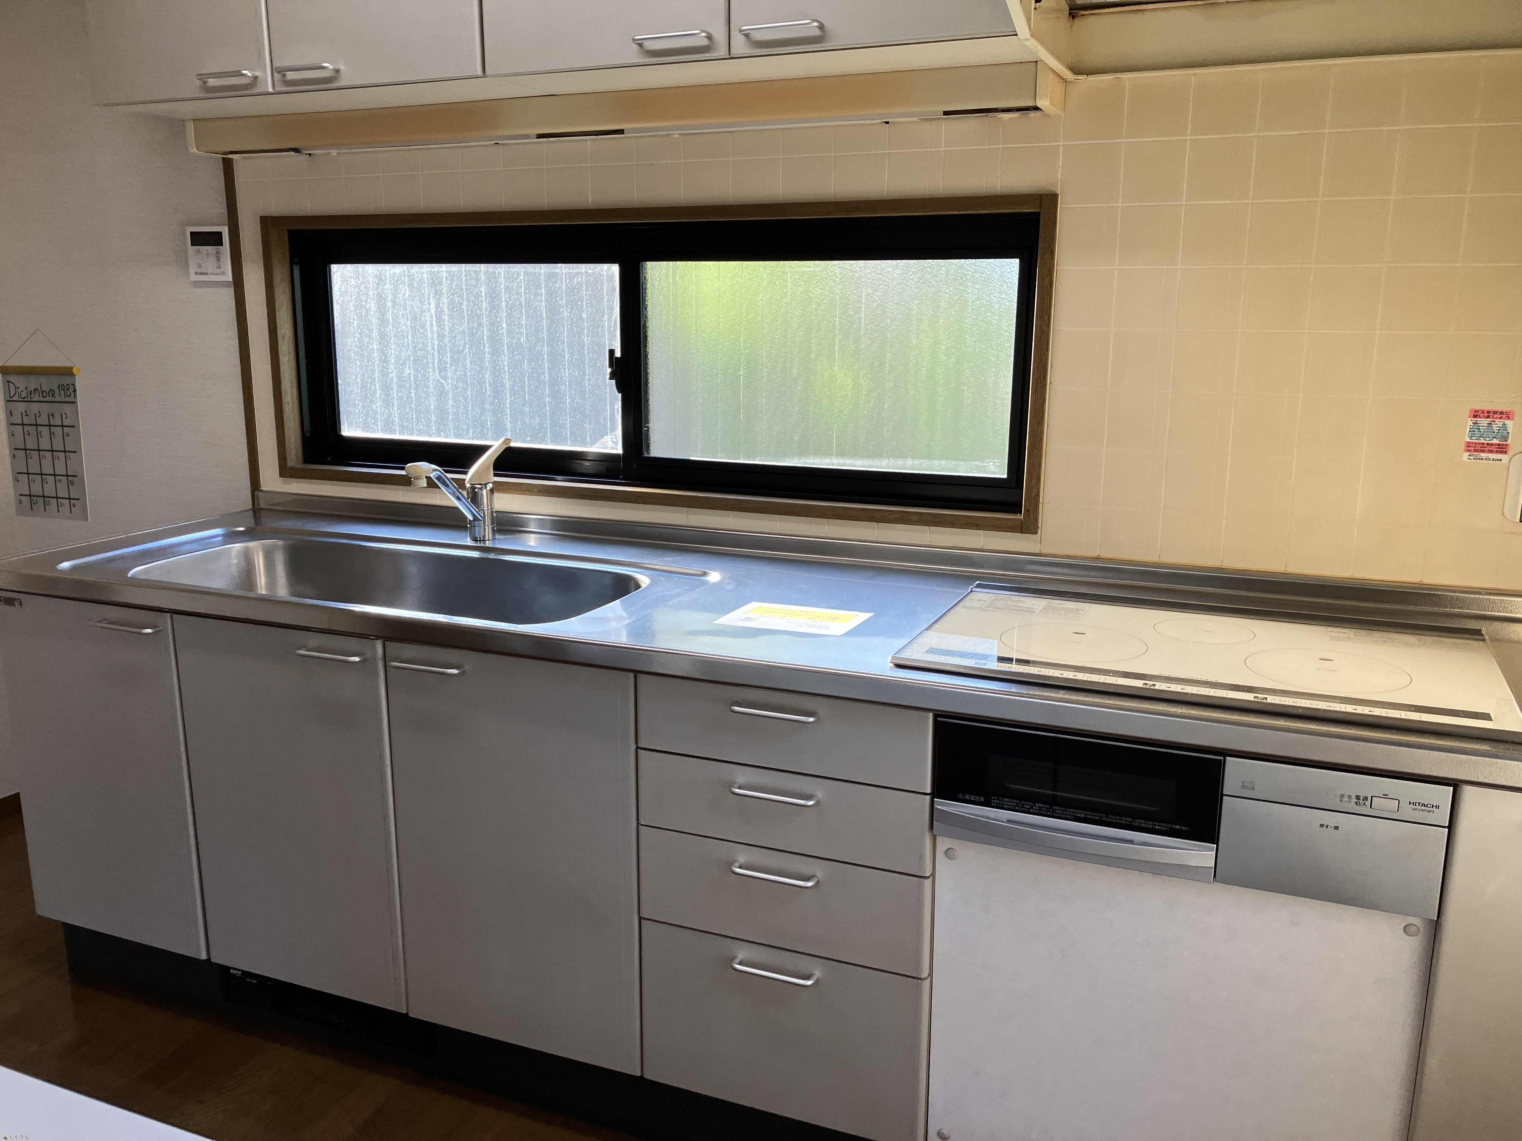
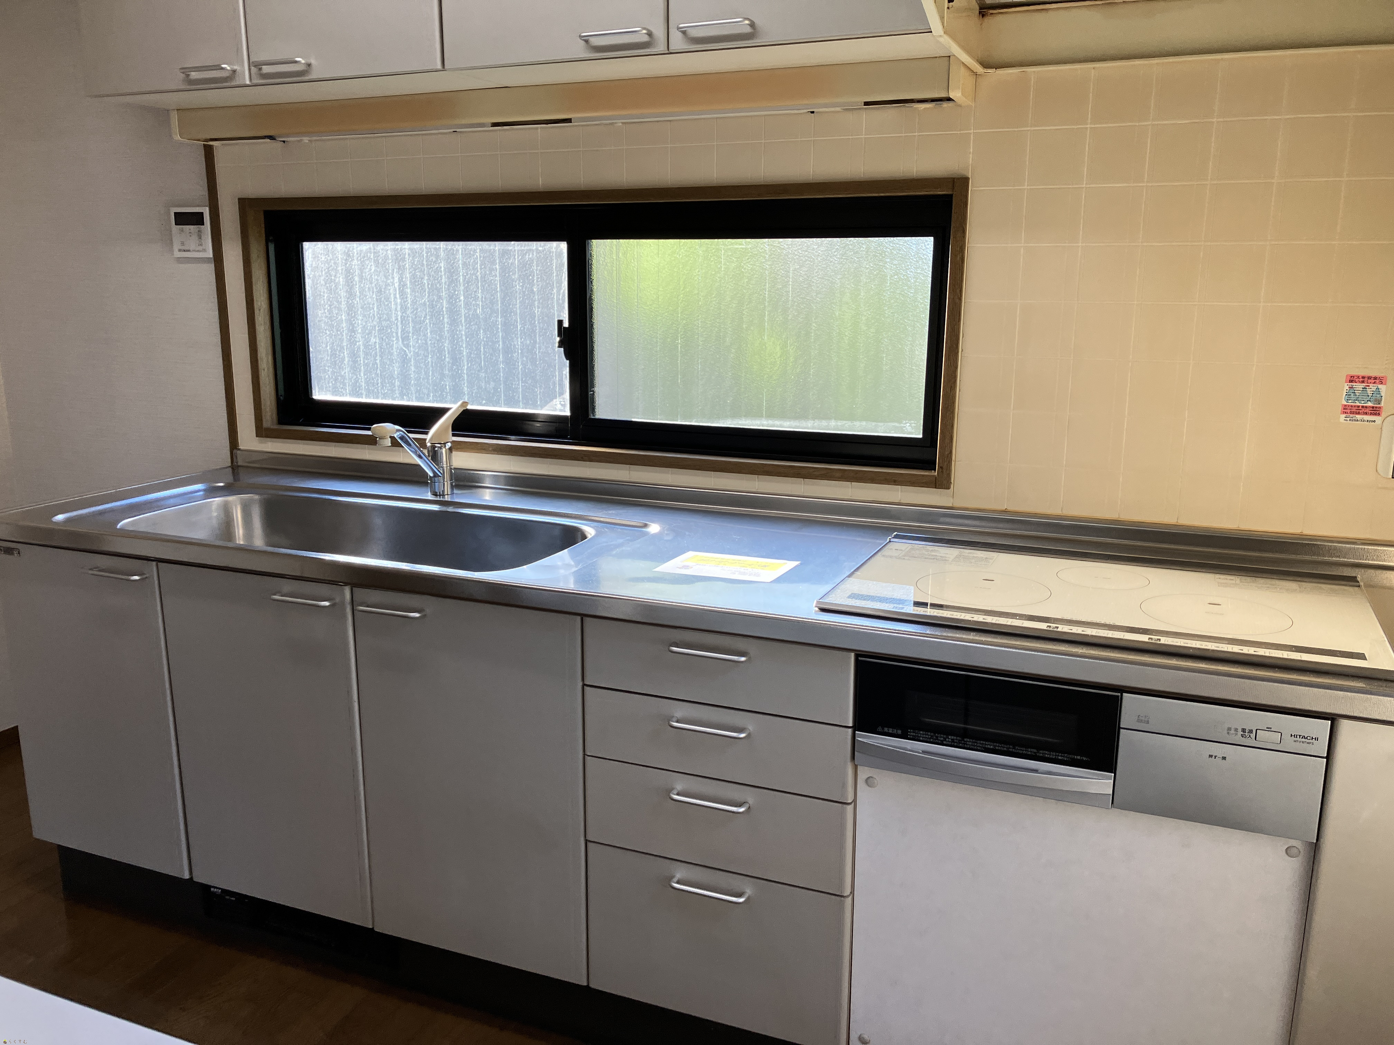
- calendar [0,328,90,521]
